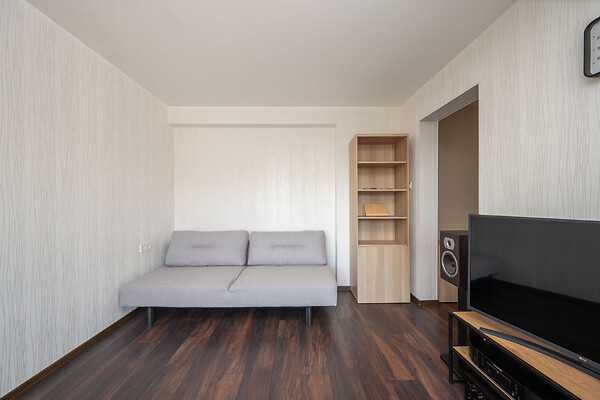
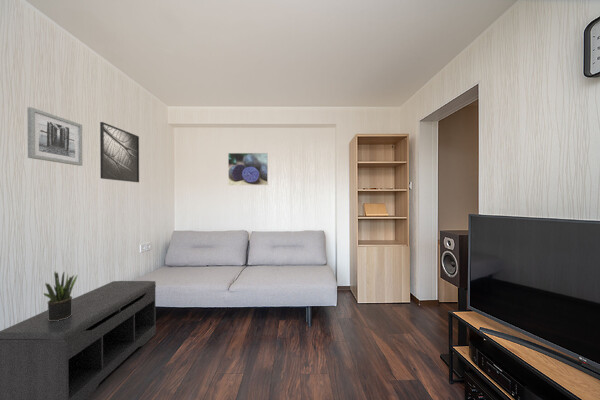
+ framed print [227,152,269,186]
+ bench [0,280,157,400]
+ wall art [26,106,83,167]
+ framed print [99,121,140,183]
+ potted plant [43,270,79,321]
